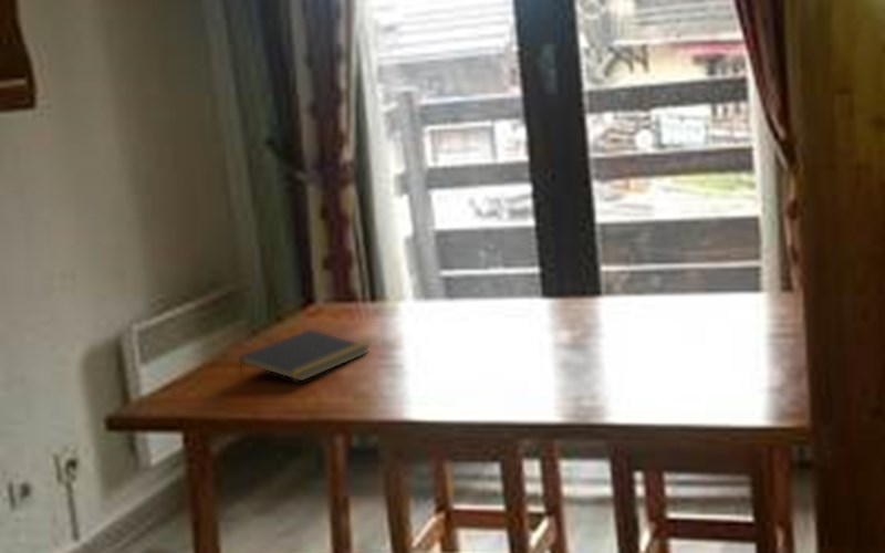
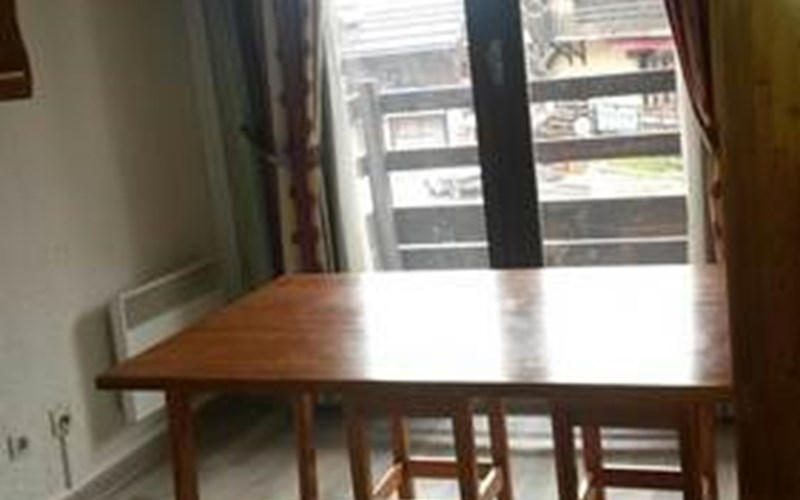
- notepad [238,328,371,382]
